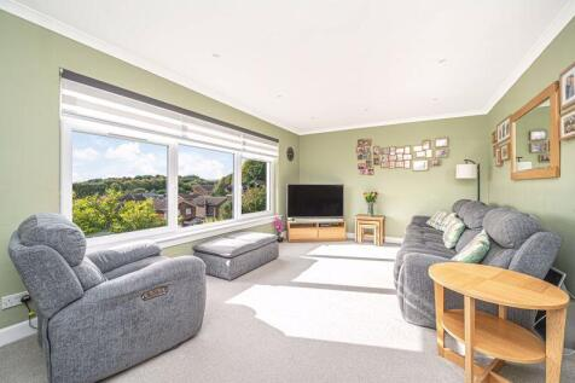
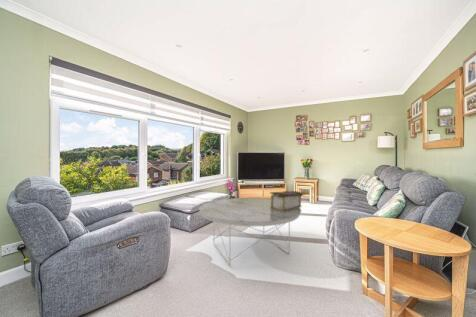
+ decorative box [269,190,307,212]
+ coffee table [198,197,302,267]
